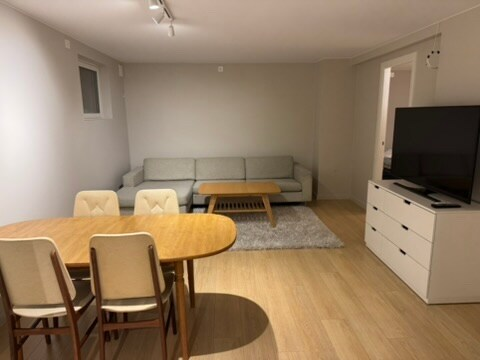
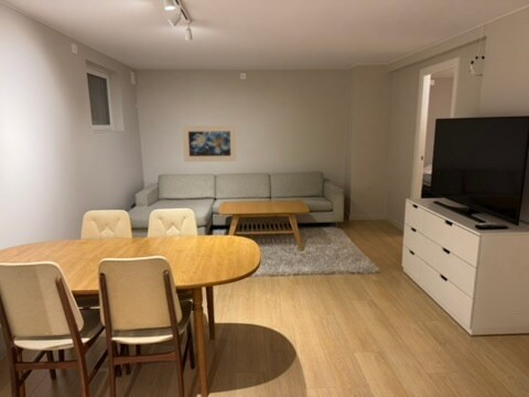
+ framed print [182,125,237,163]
